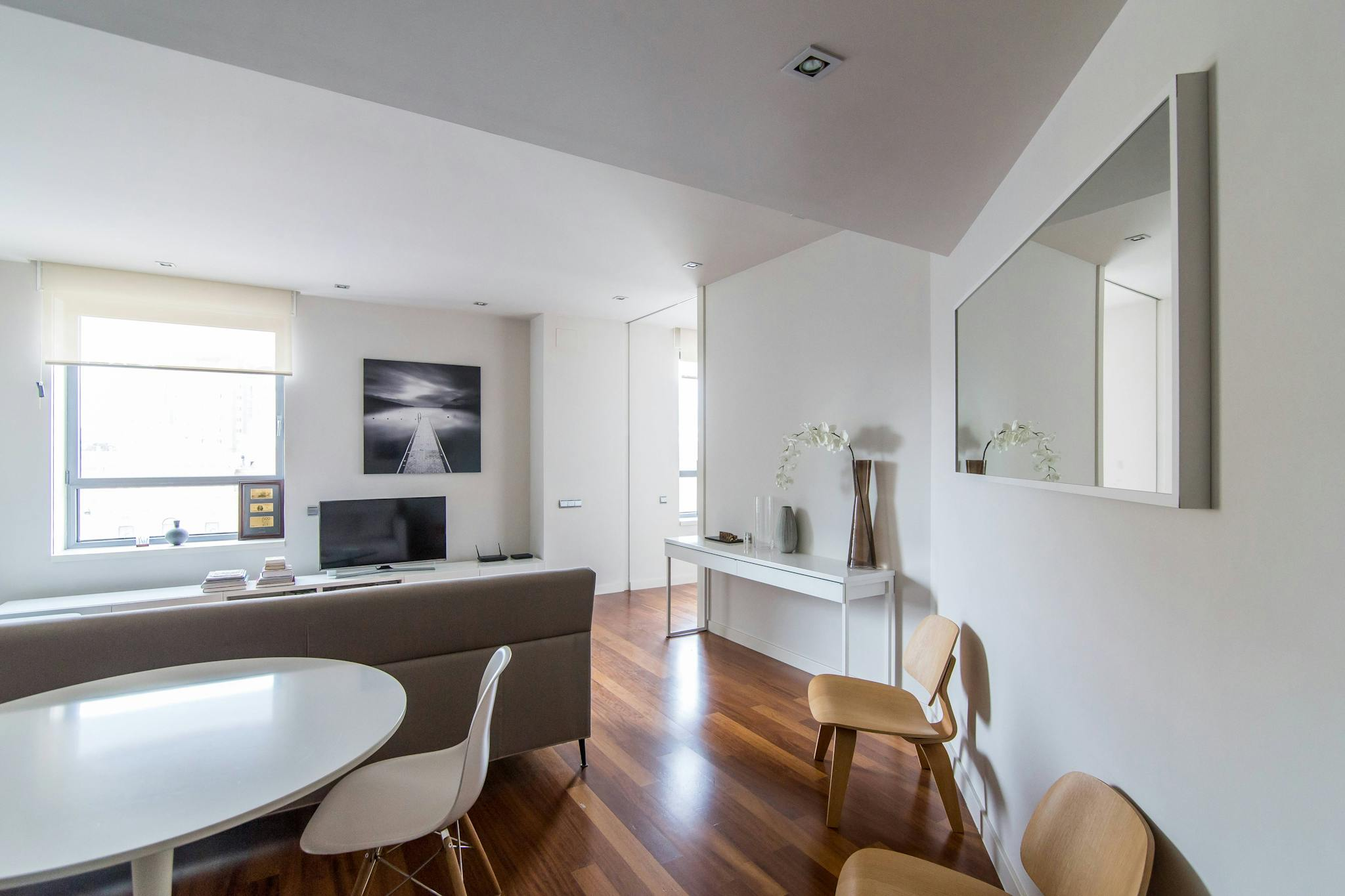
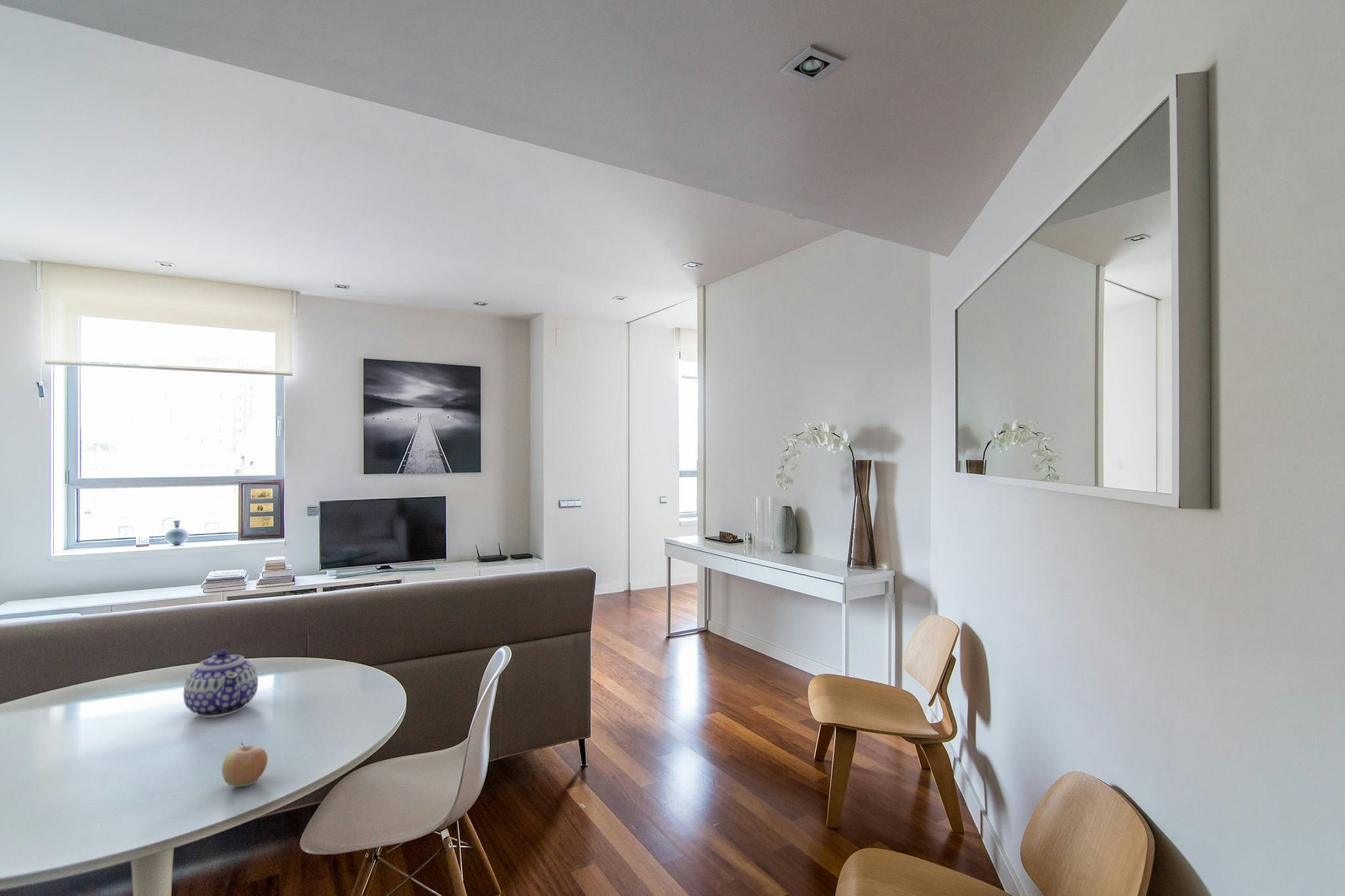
+ fruit [221,741,269,788]
+ teapot [183,649,259,718]
